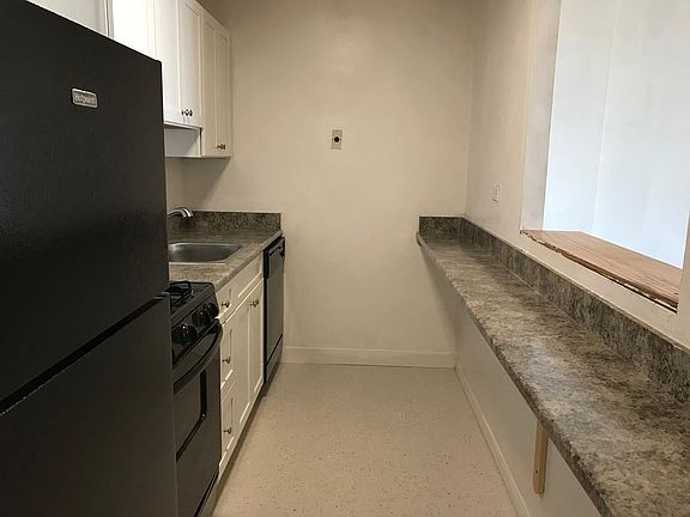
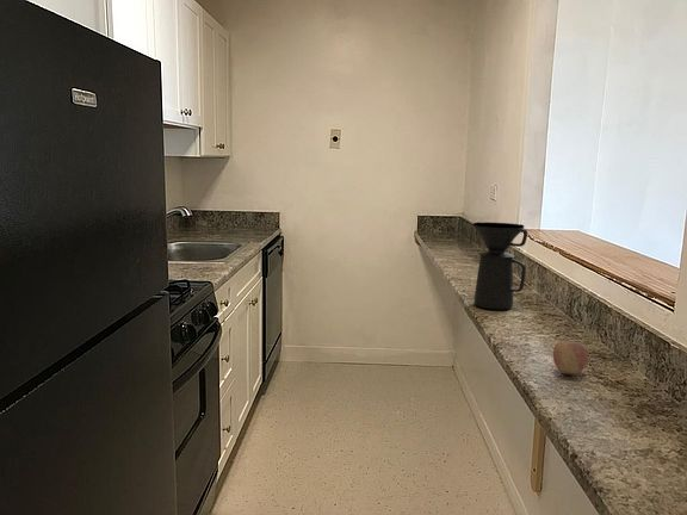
+ fruit [552,340,589,376]
+ coffee maker [472,222,528,310]
